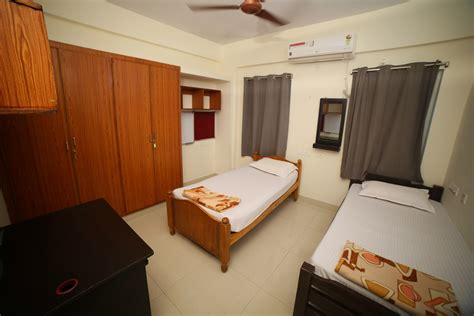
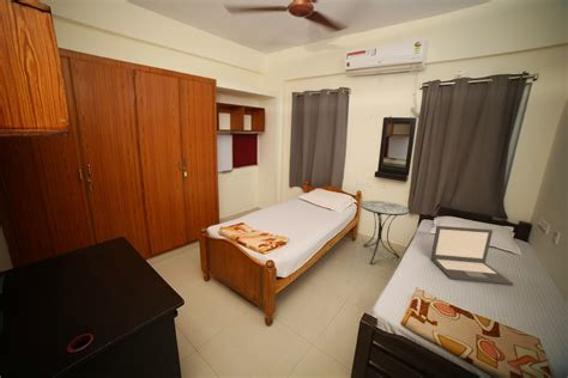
+ laptop [430,225,514,286]
+ side table [359,200,411,264]
